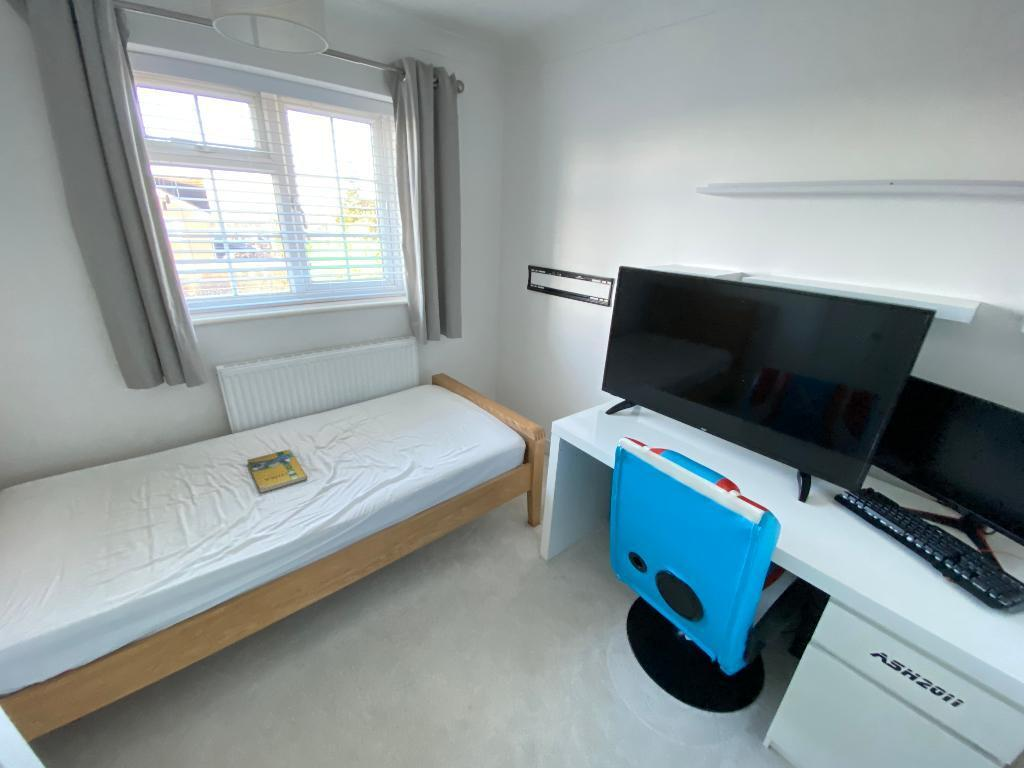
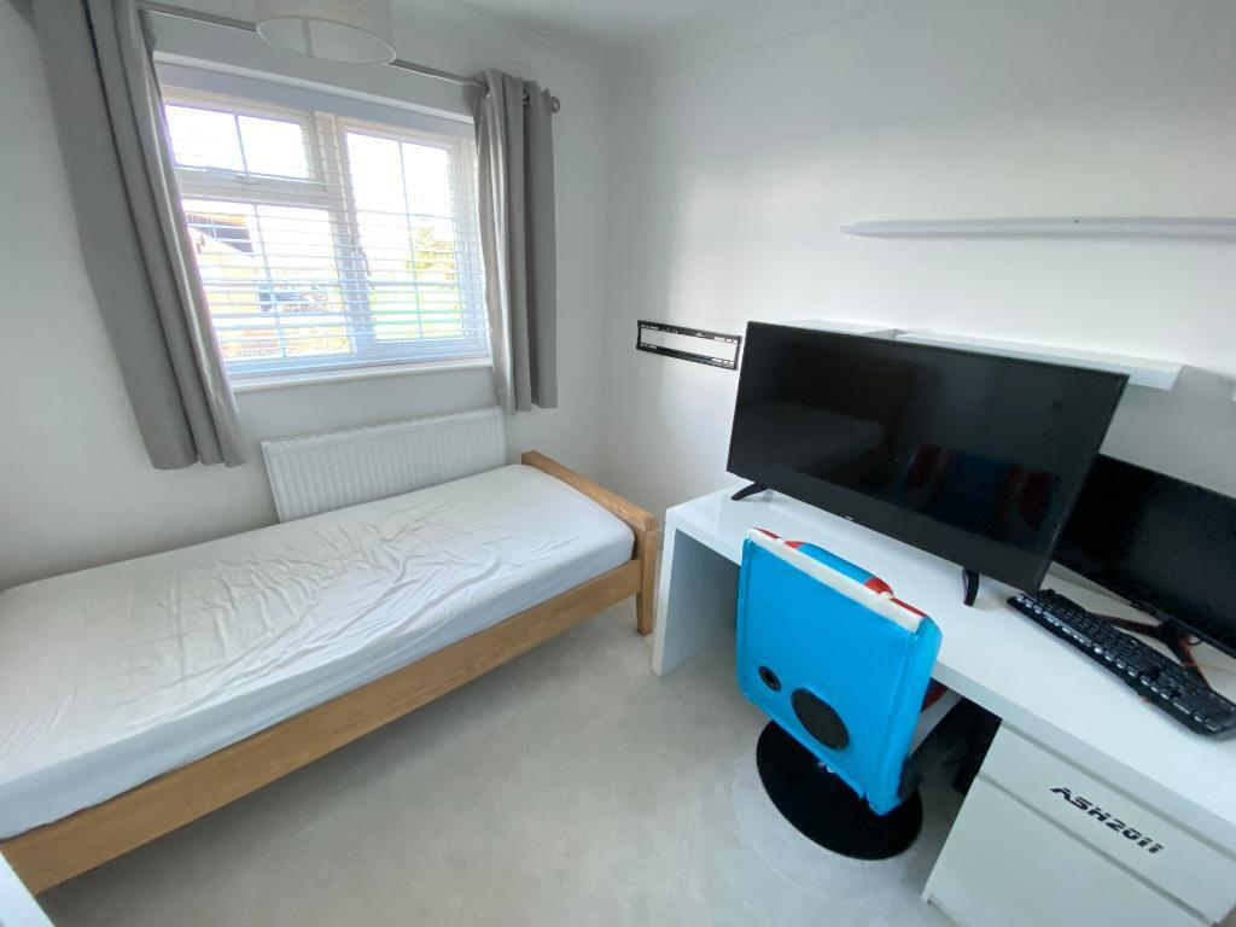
- booklet [246,448,308,494]
